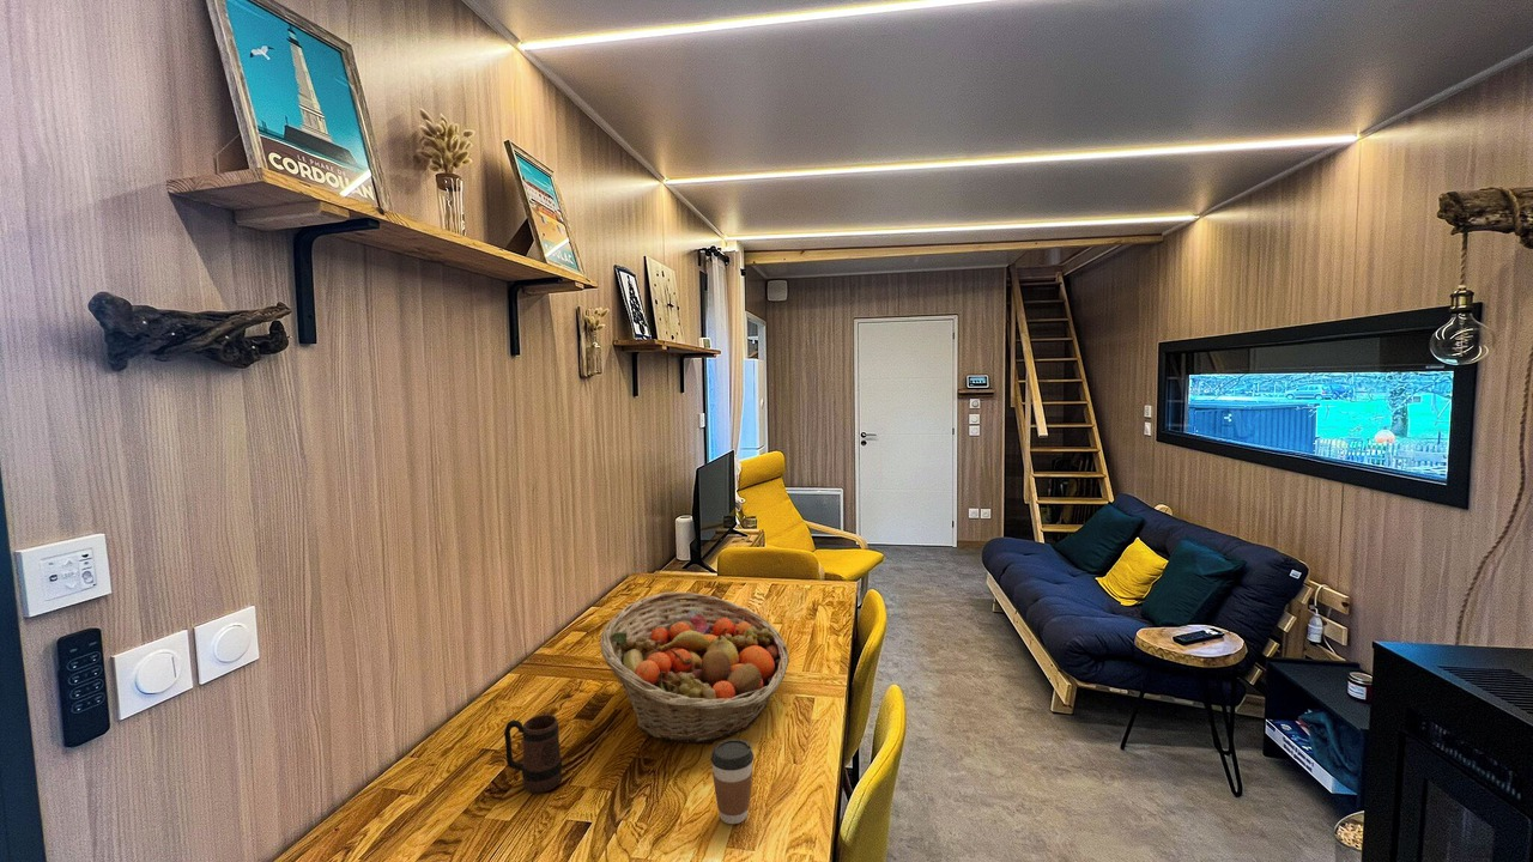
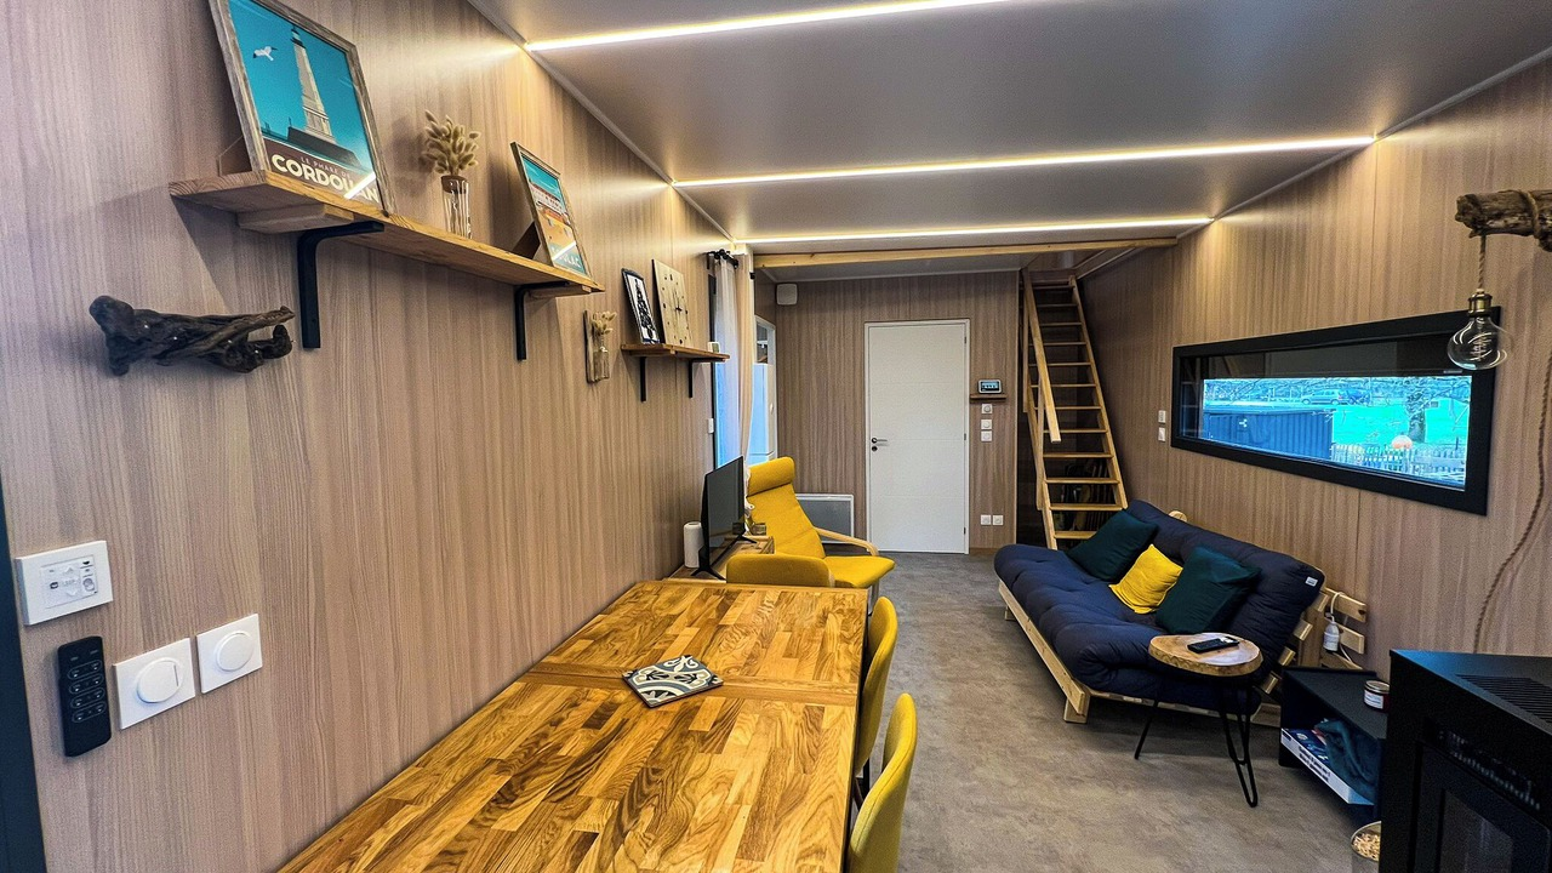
- coffee cup [710,739,755,825]
- mug [503,714,563,794]
- fruit basket [599,591,790,745]
